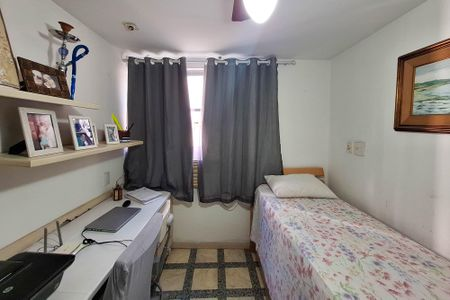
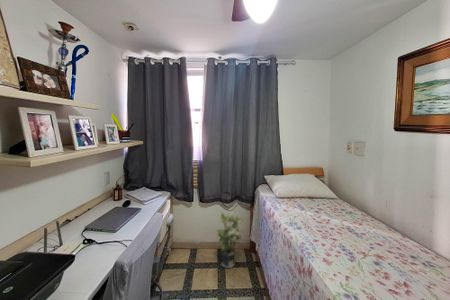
+ potted plant [215,210,245,269]
